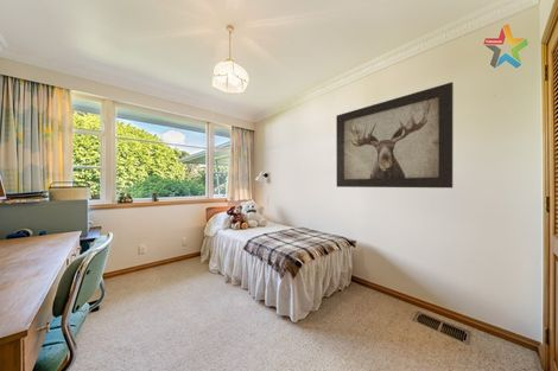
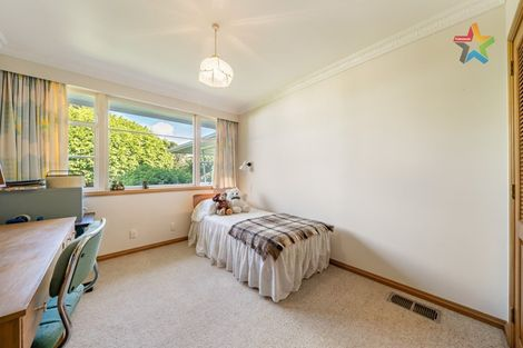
- wall art [335,81,455,190]
